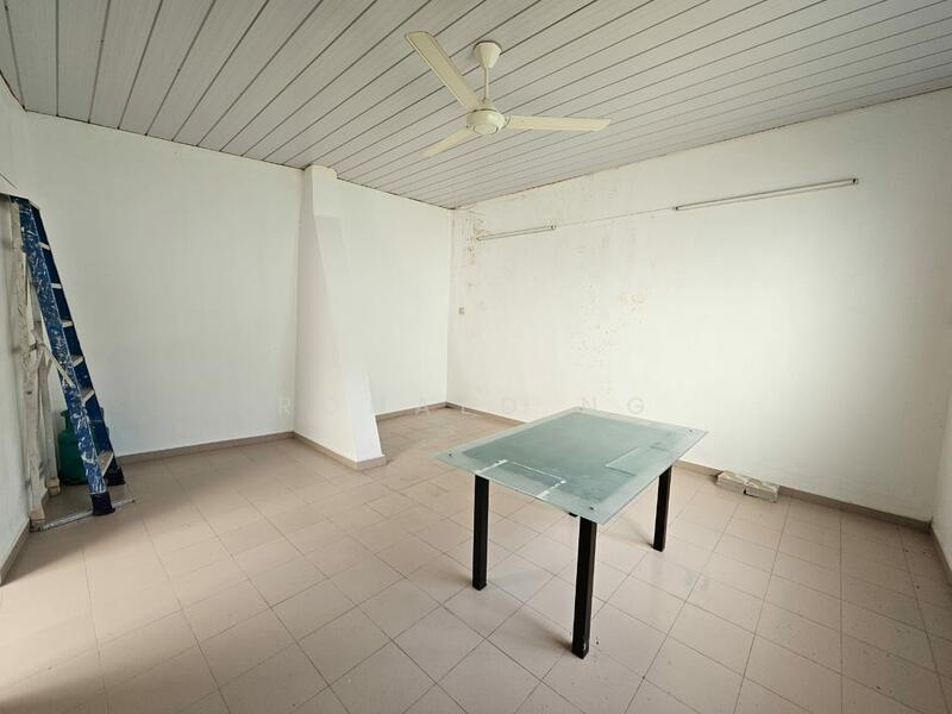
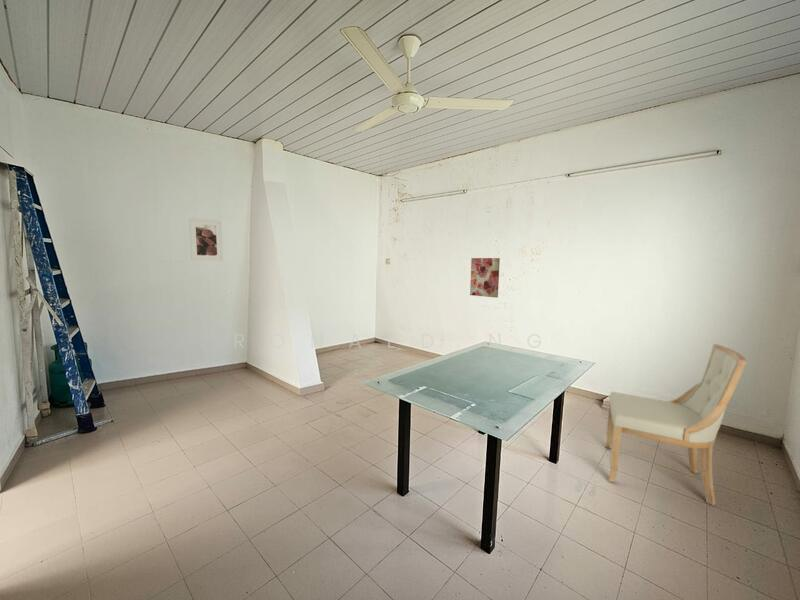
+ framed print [188,217,224,262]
+ chair [604,343,748,507]
+ wall art [469,257,501,299]
